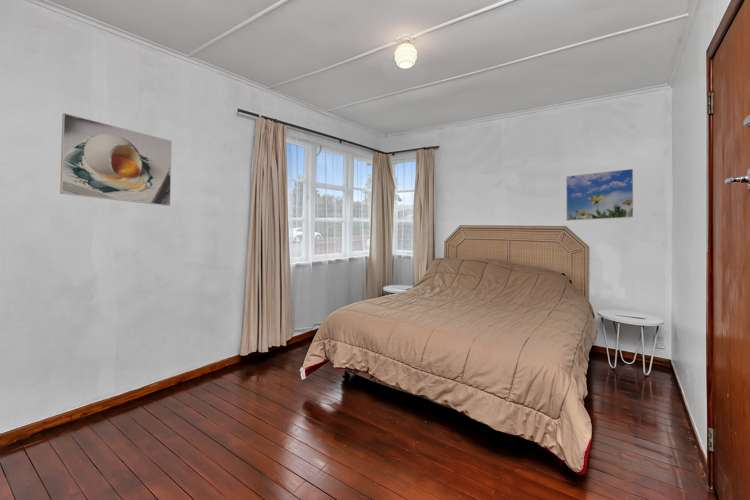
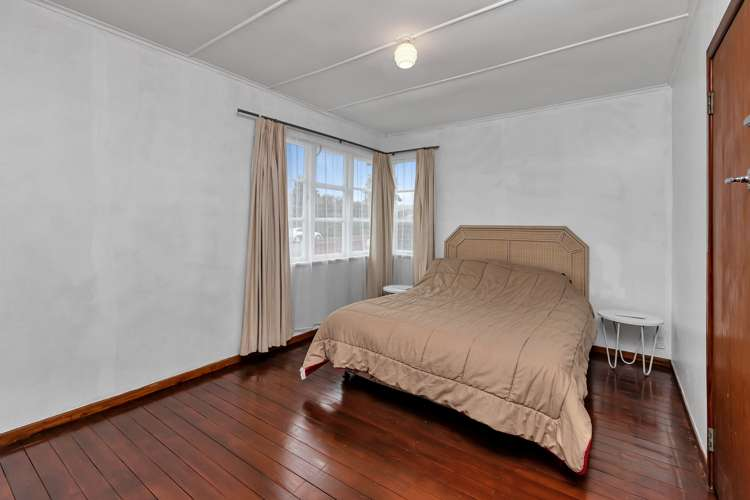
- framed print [565,168,634,222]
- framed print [59,112,173,207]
